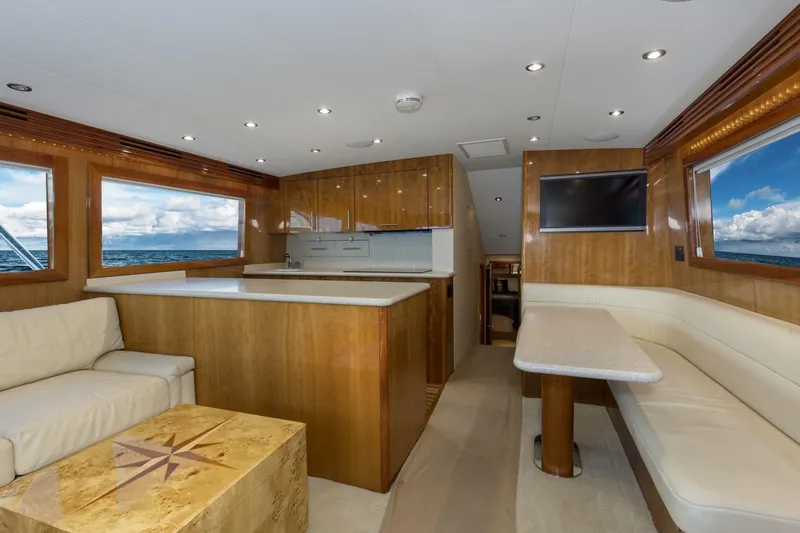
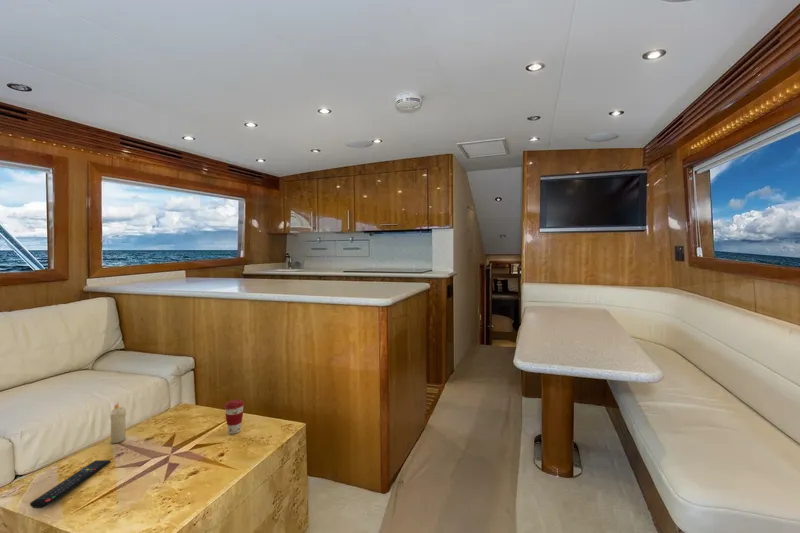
+ coffee cup [223,399,245,435]
+ candle [109,401,127,444]
+ remote control [29,459,111,510]
